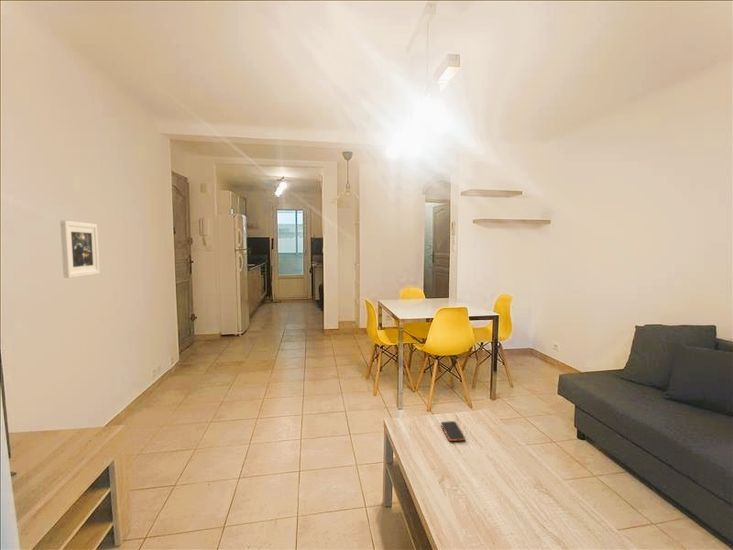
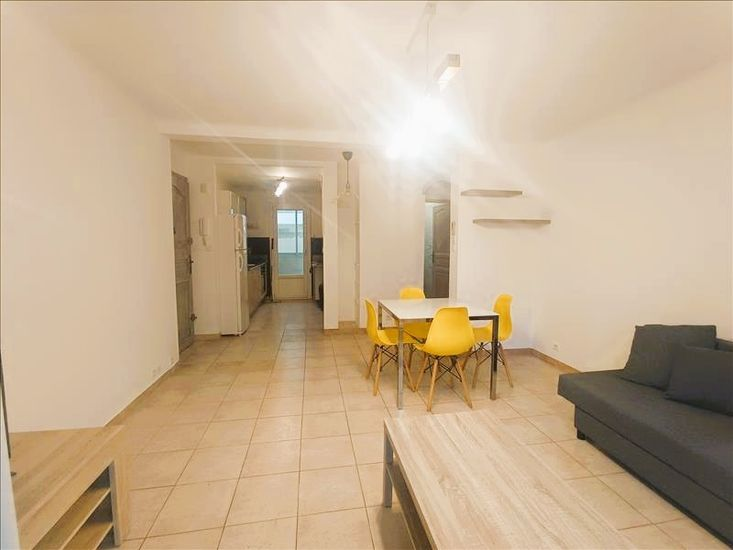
- smartphone [440,420,466,442]
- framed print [59,220,101,279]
